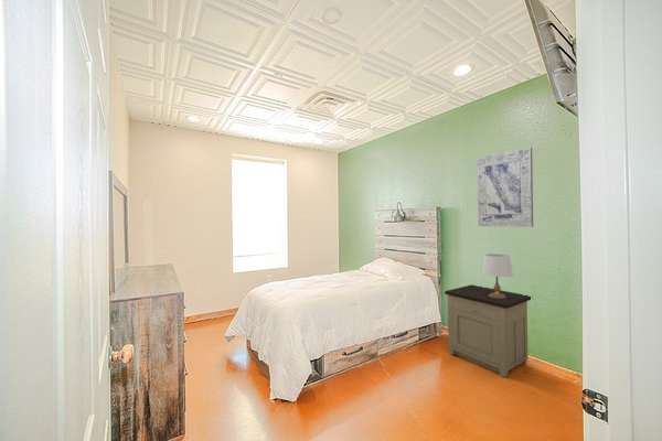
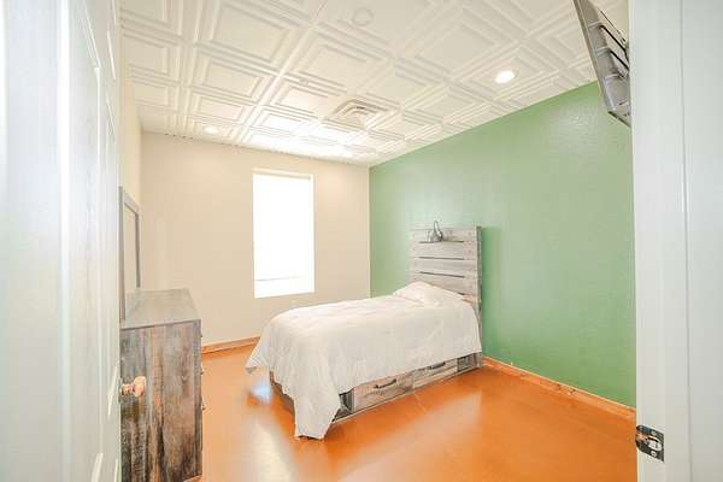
- wall art [477,147,534,228]
- table lamp [481,252,514,299]
- nightstand [444,283,532,379]
